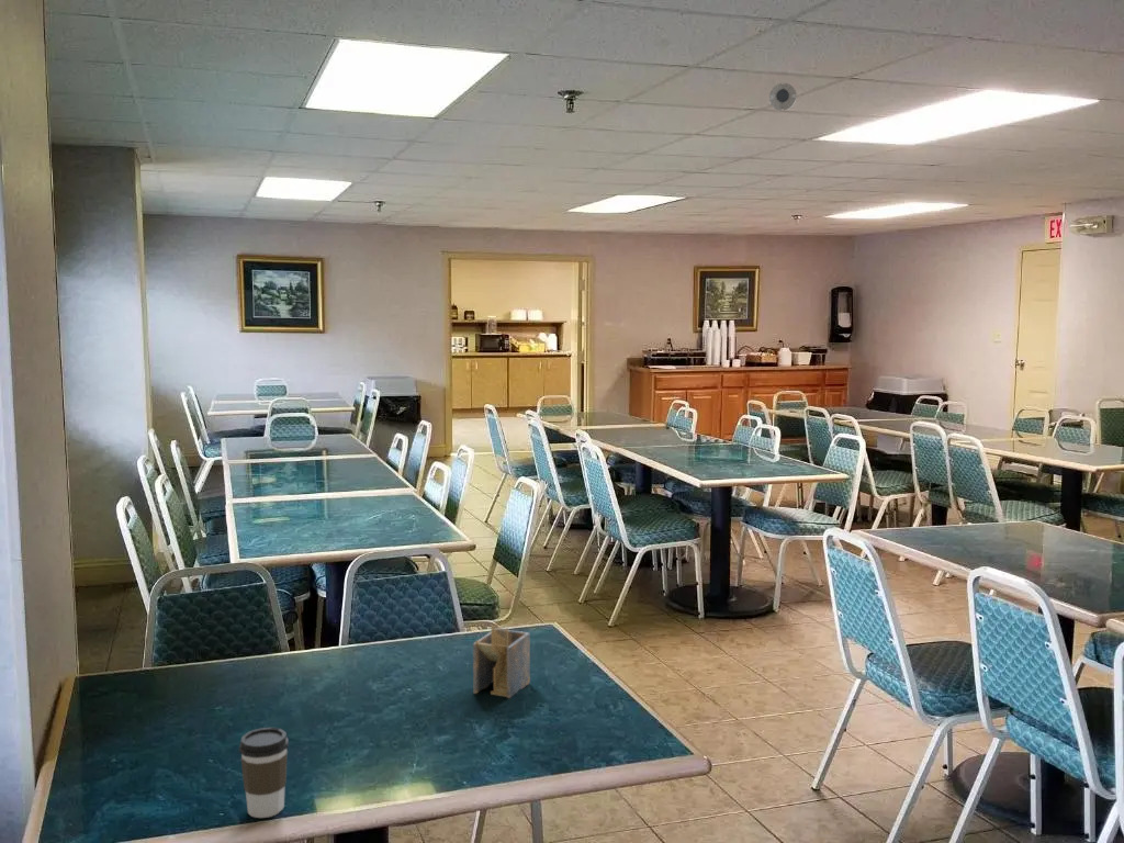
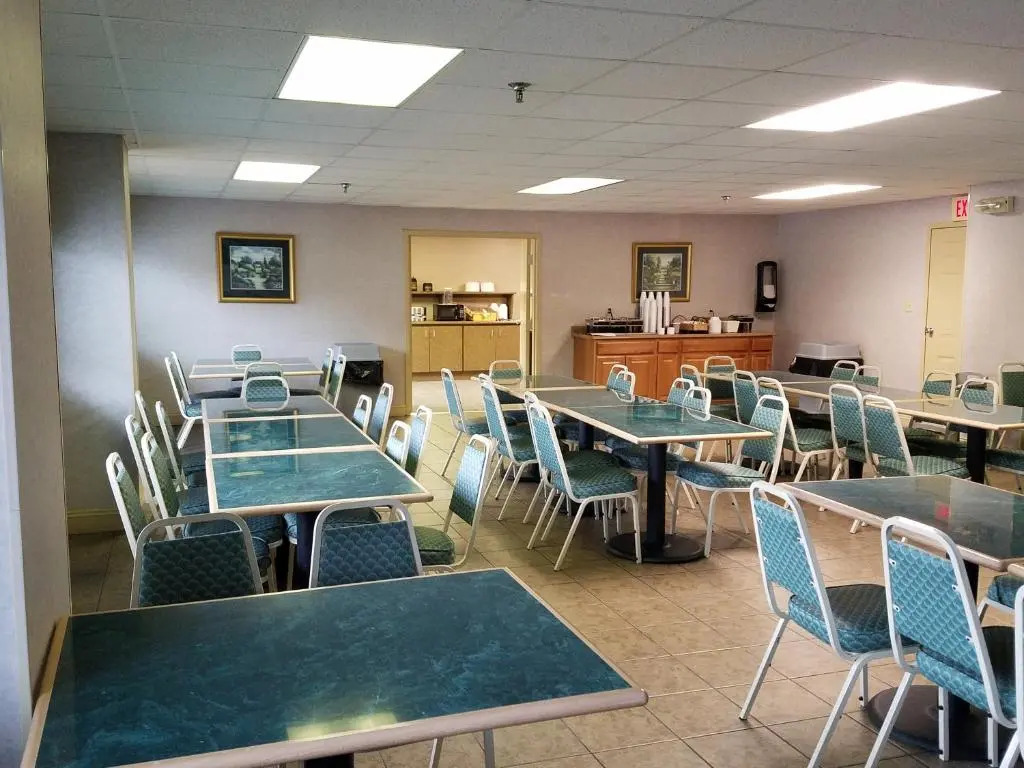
- coffee cup [238,727,290,819]
- smoke detector [768,82,797,112]
- napkin holder [472,625,531,699]
